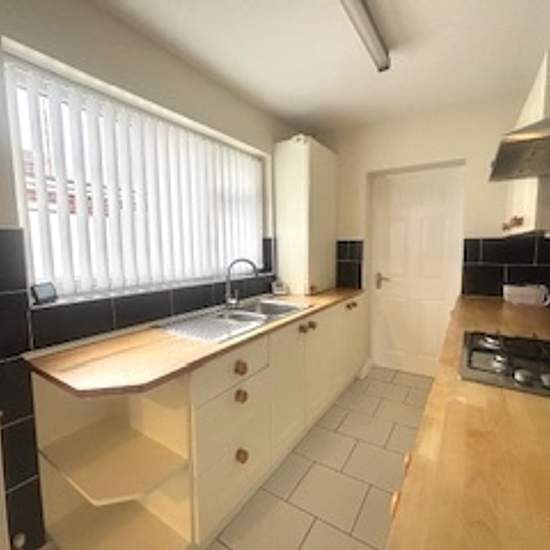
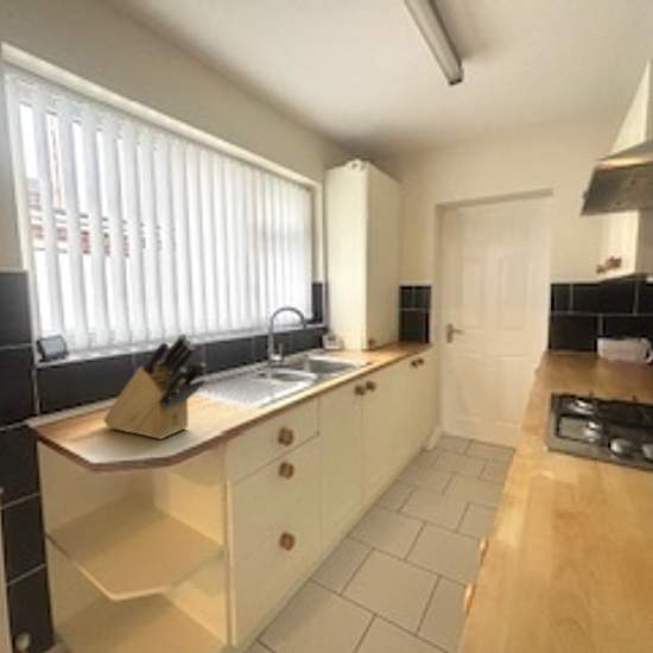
+ knife block [102,332,207,440]
